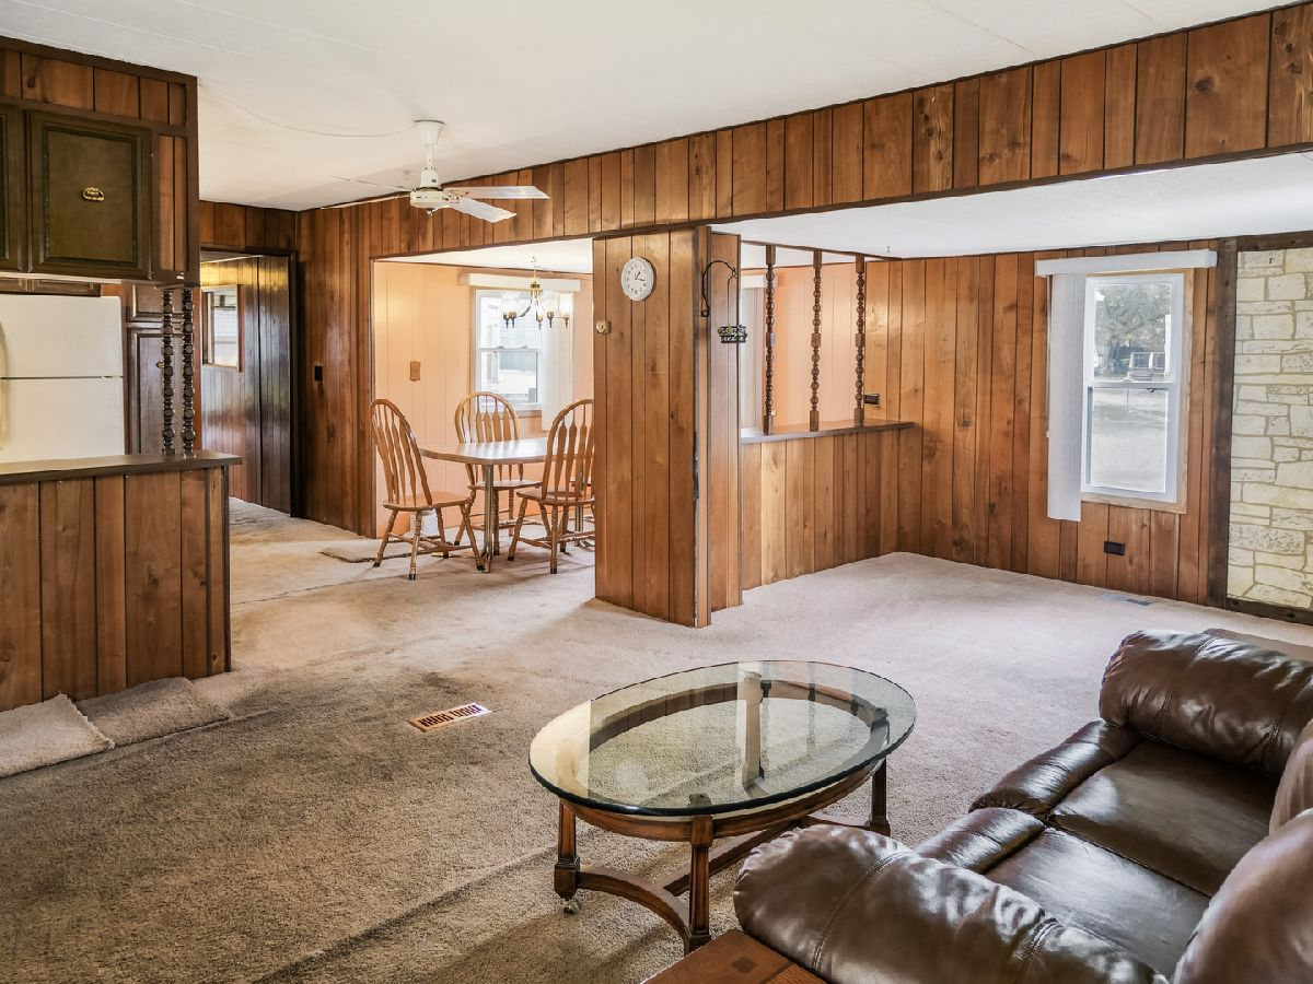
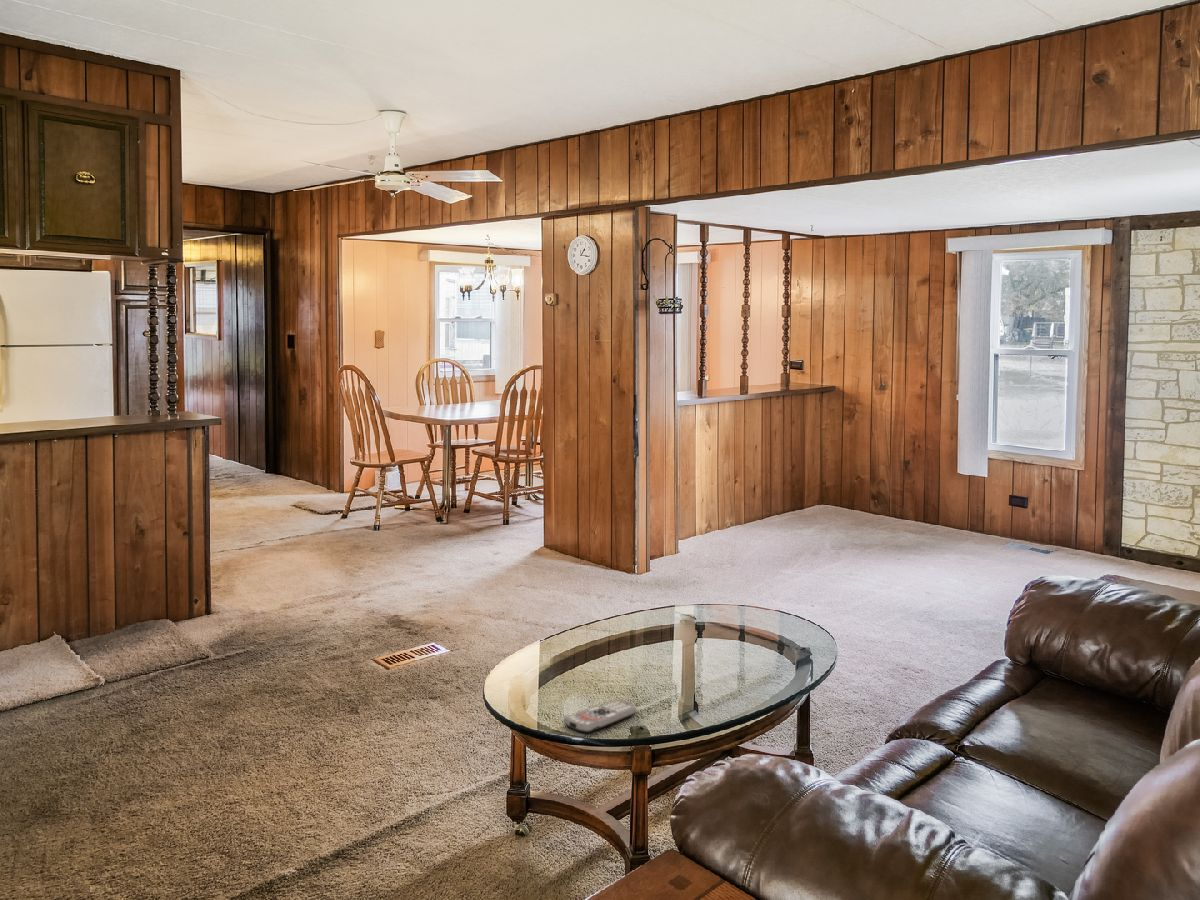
+ remote control [563,700,638,734]
